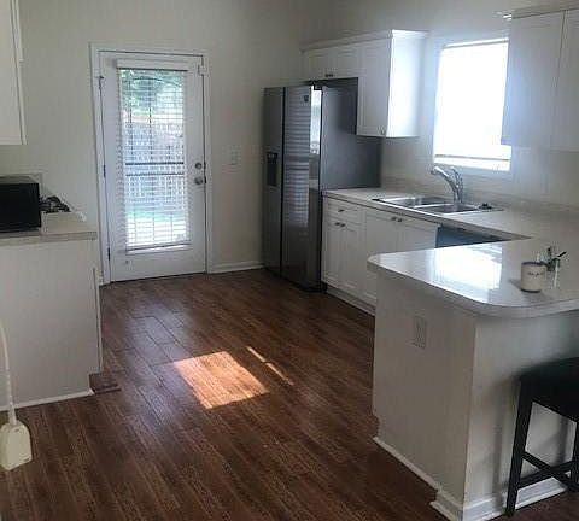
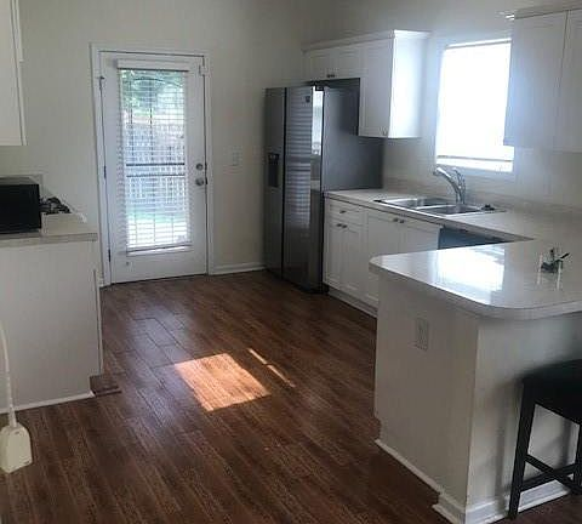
- mug [519,260,549,293]
